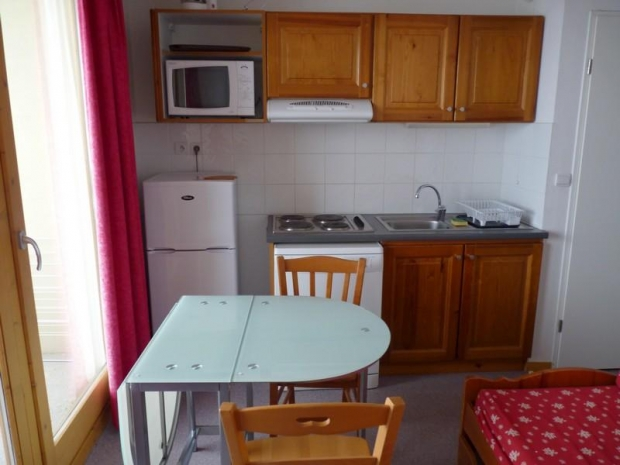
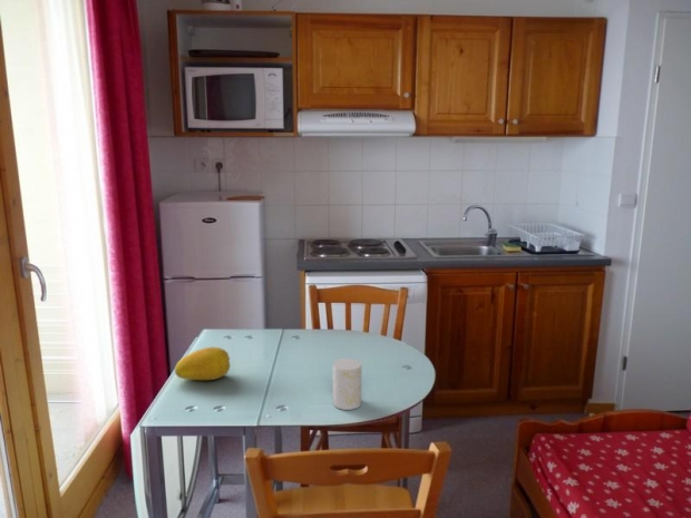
+ fruit [174,346,231,381]
+ cup [332,358,362,411]
